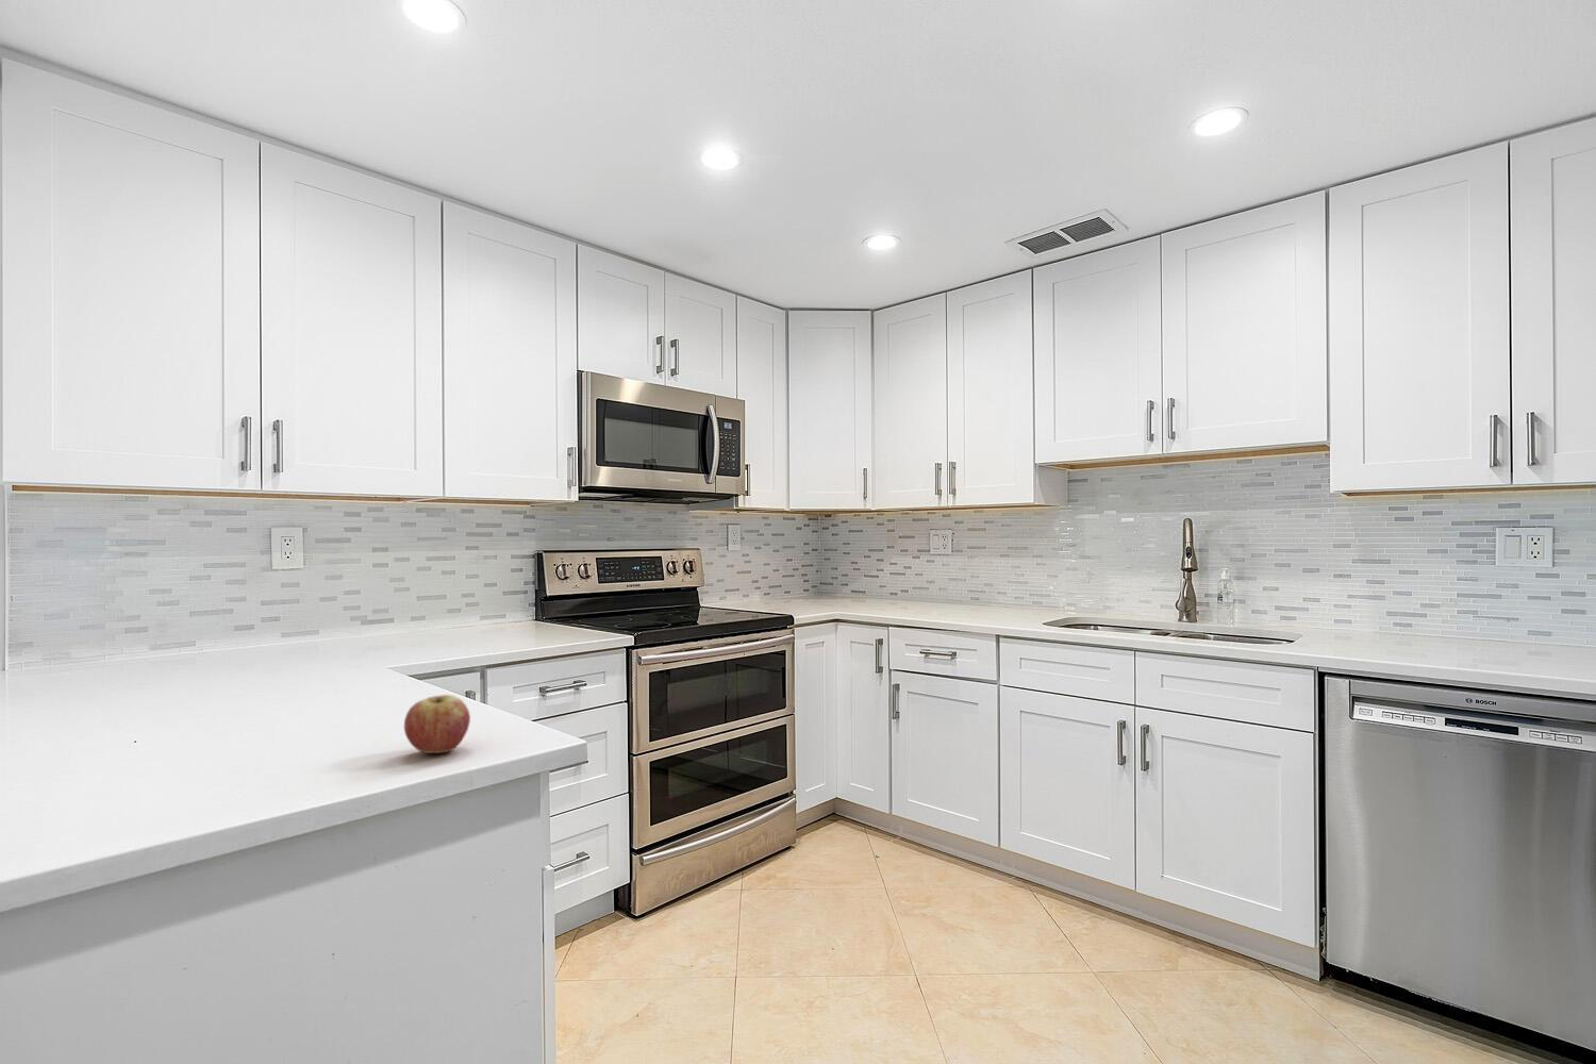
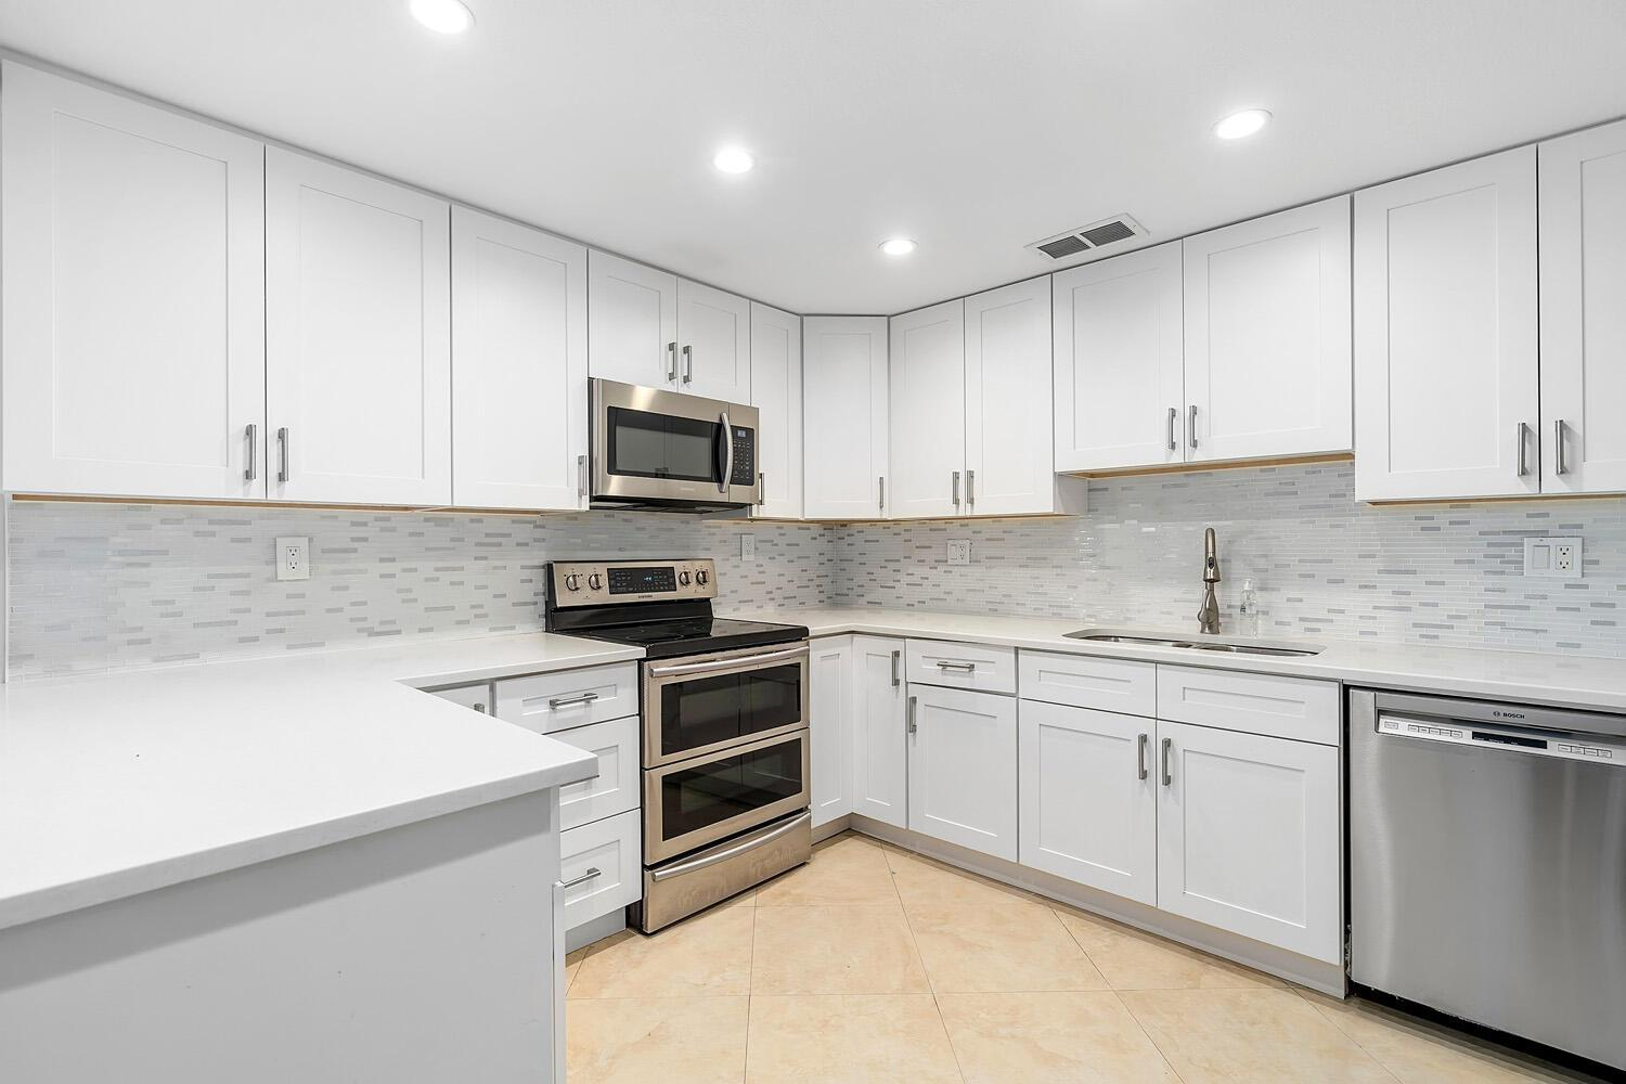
- fruit [404,694,471,754]
